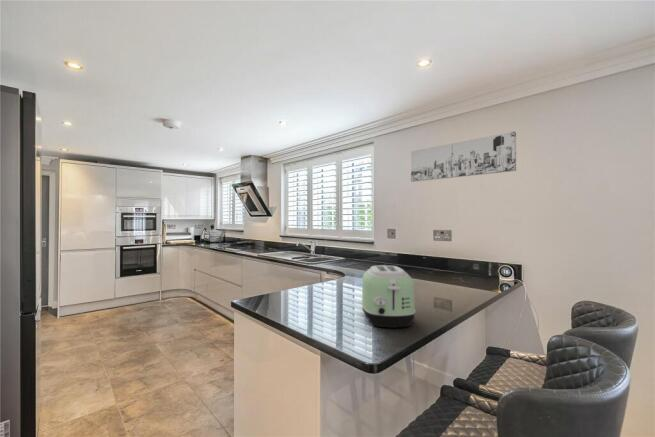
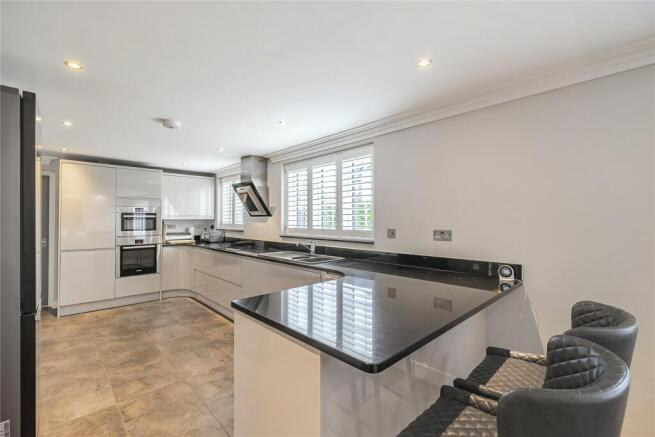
- wall art [410,131,517,183]
- toaster [360,264,417,328]
